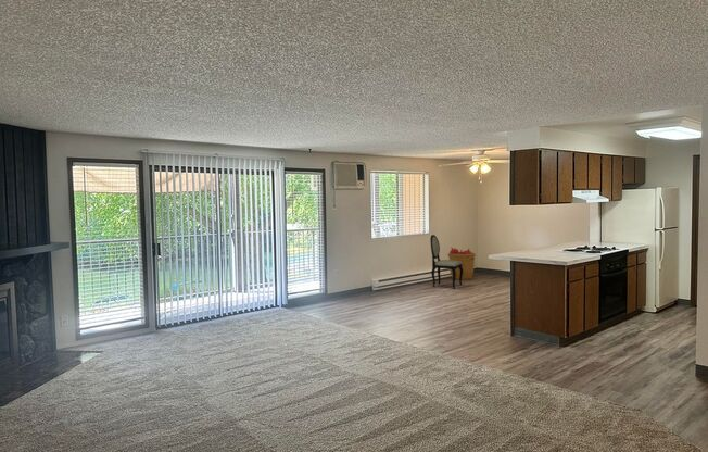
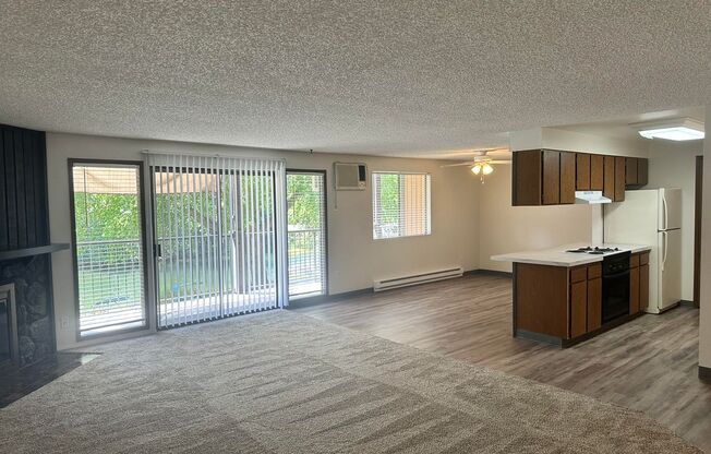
- trash can [446,247,477,280]
- dining chair [429,234,463,290]
